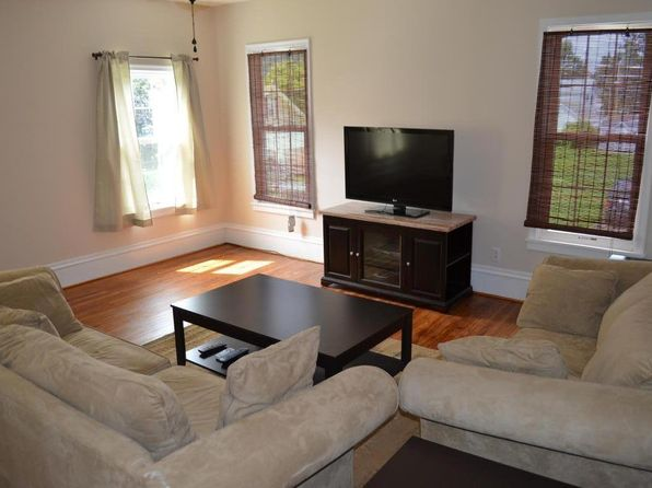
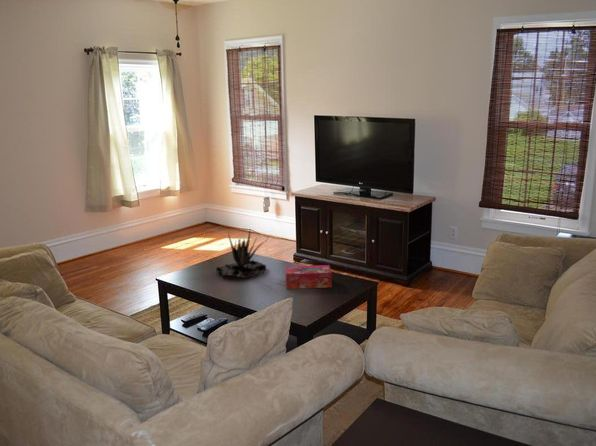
+ plant [215,228,269,279]
+ tissue box [285,264,333,290]
